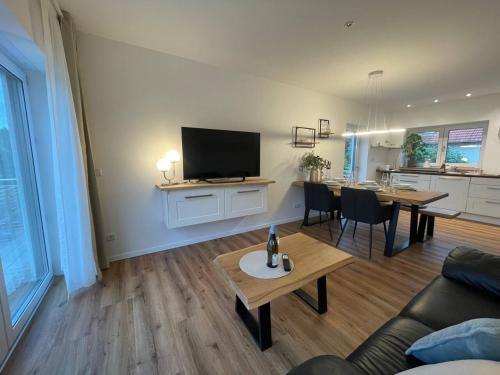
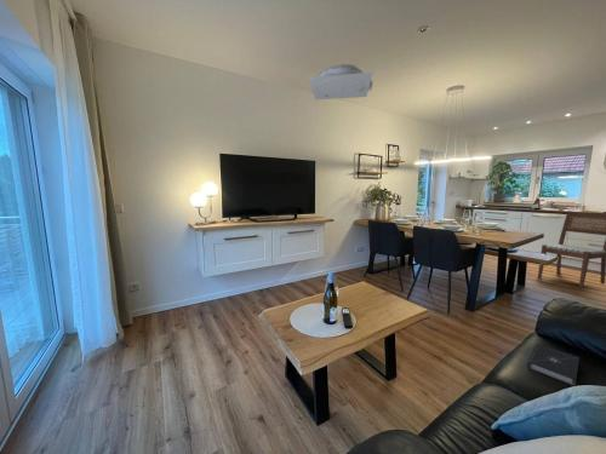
+ book [526,343,581,387]
+ ceiling light [308,63,373,100]
+ chair [537,209,606,289]
